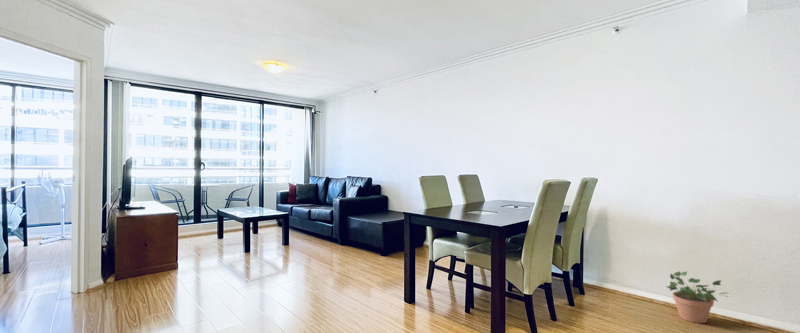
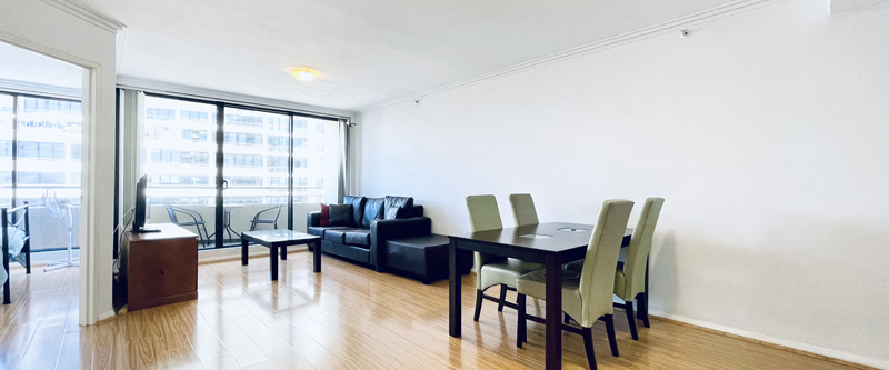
- potted plant [665,271,731,324]
